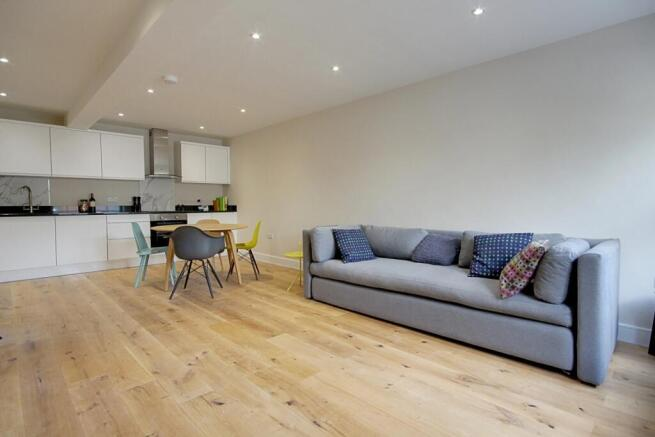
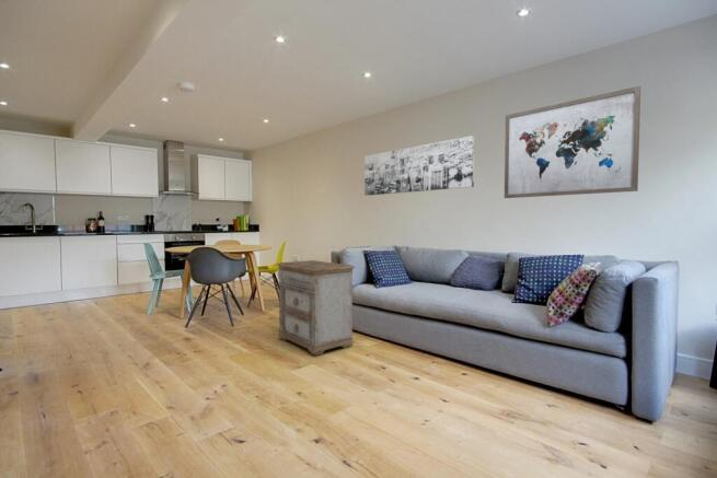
+ wall art [363,135,475,197]
+ wall art [504,85,641,199]
+ nightstand [276,259,357,357]
